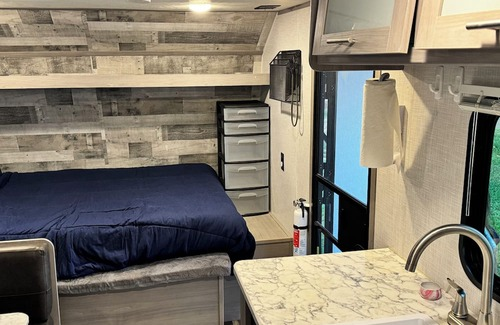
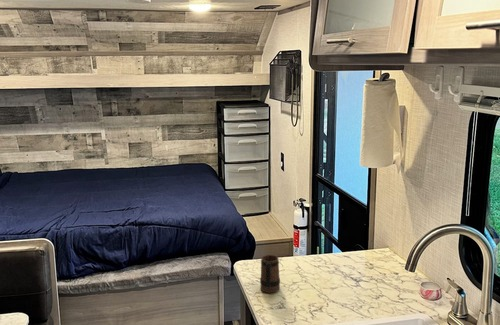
+ mug [259,254,281,294]
